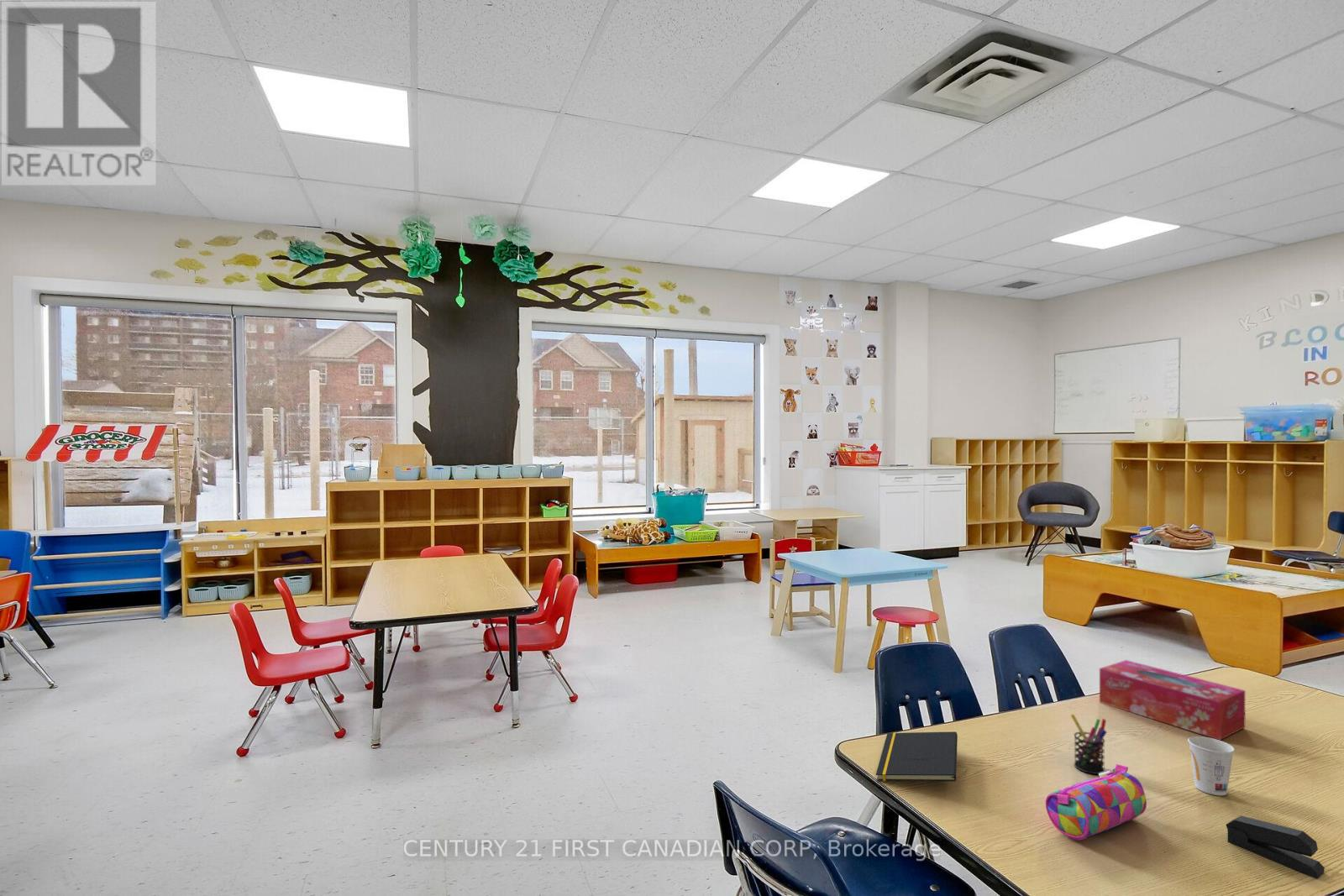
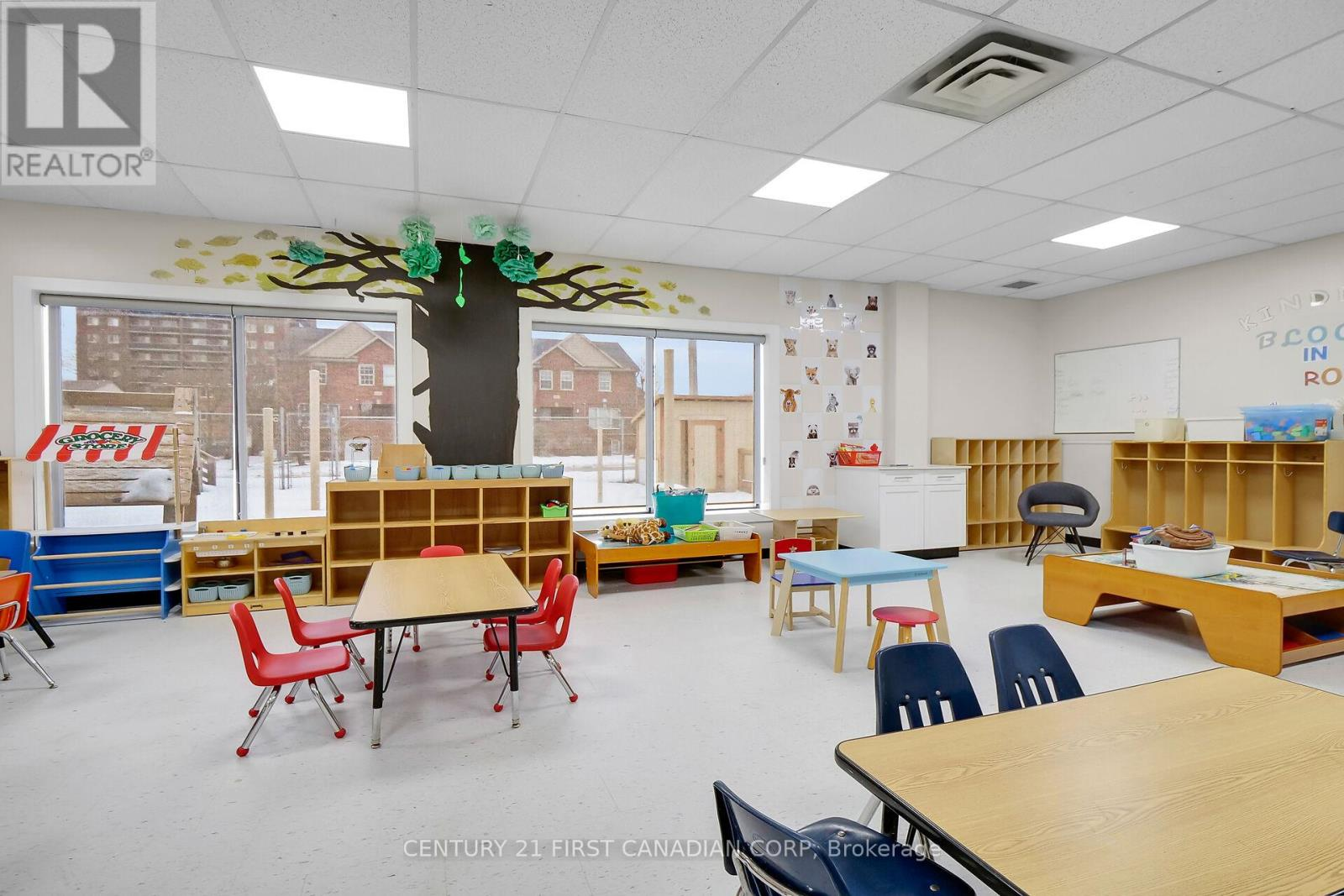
- notepad [875,731,958,782]
- pen holder [1069,713,1108,775]
- pencil case [1045,763,1147,841]
- cup [1187,736,1236,796]
- stapler [1225,815,1326,879]
- tissue box [1099,659,1246,741]
